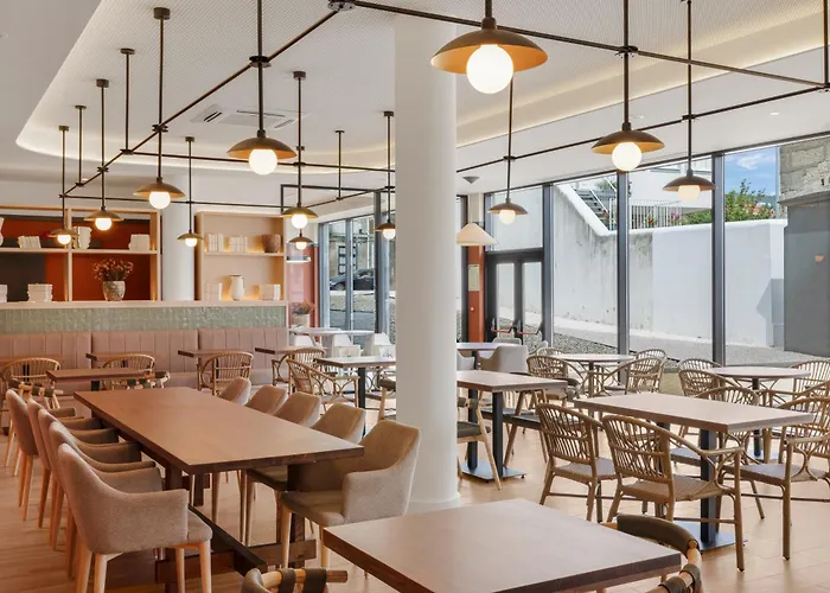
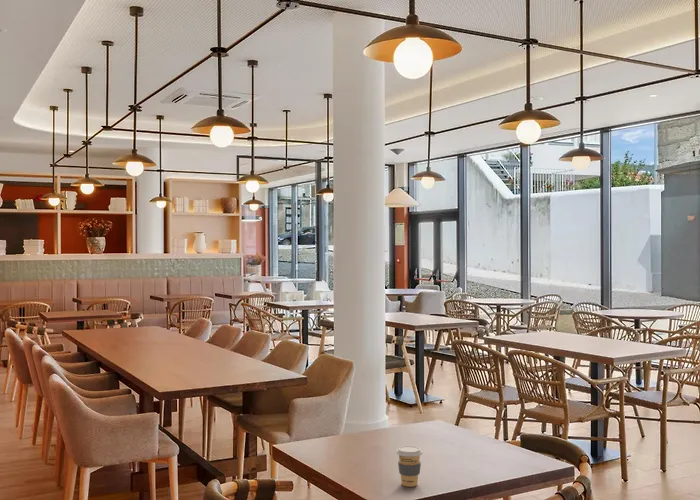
+ coffee cup [395,445,423,488]
